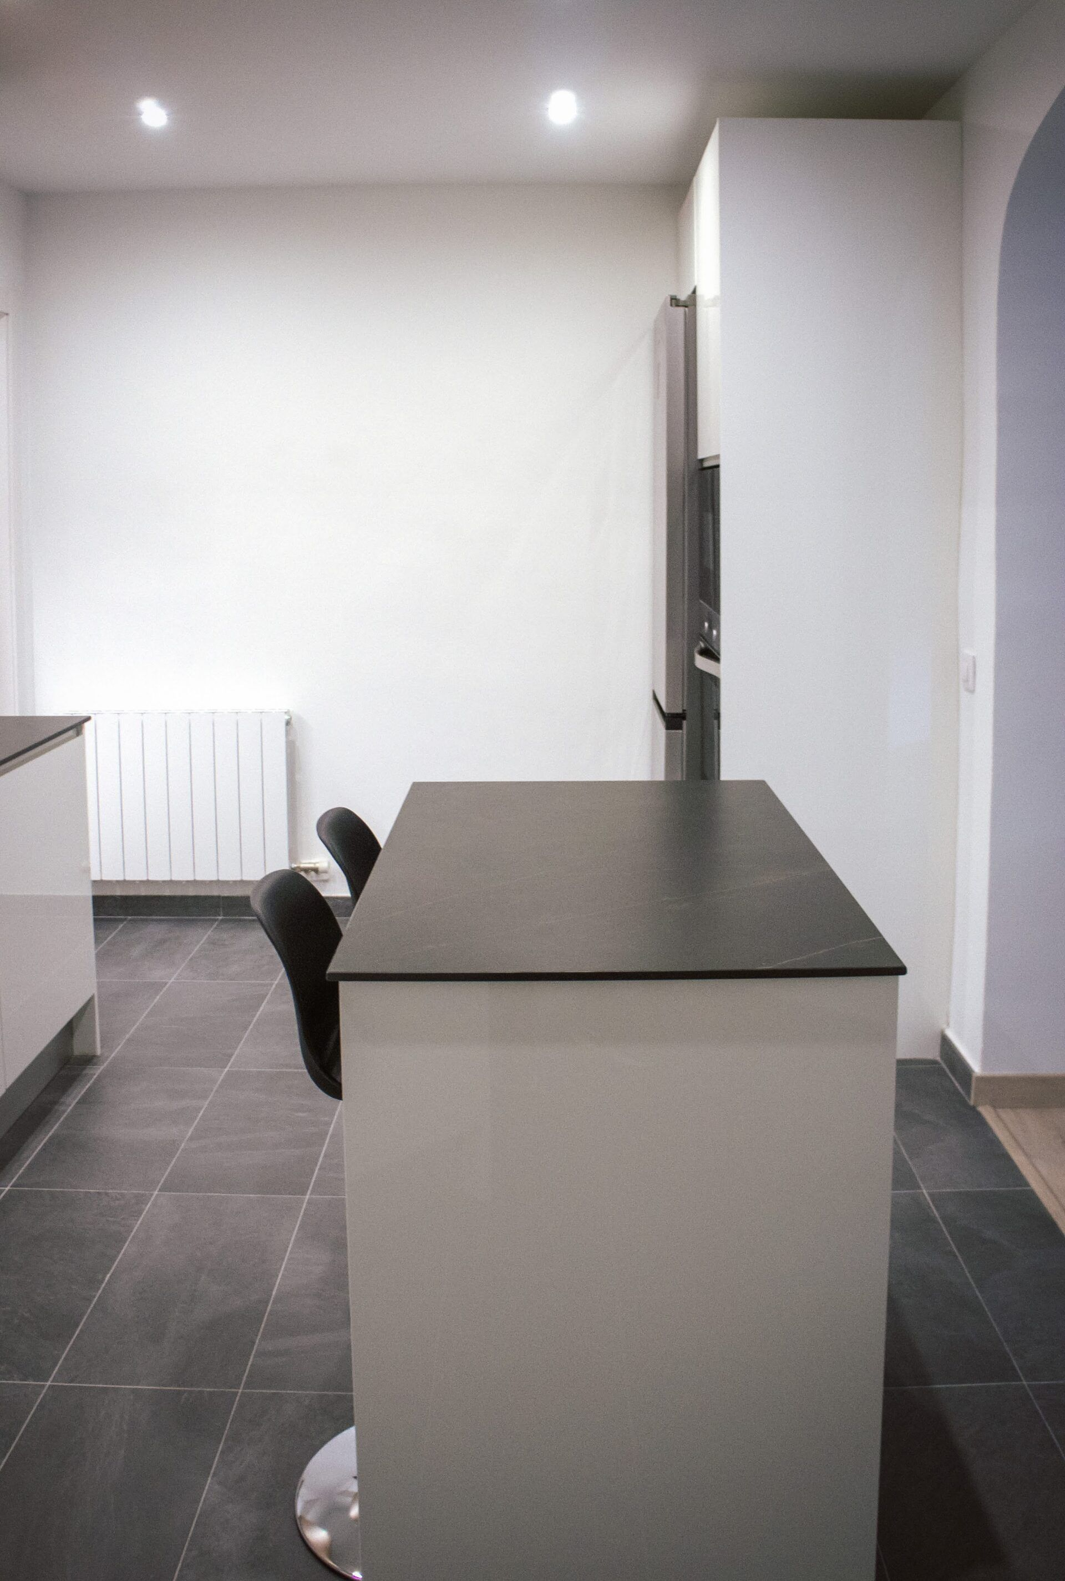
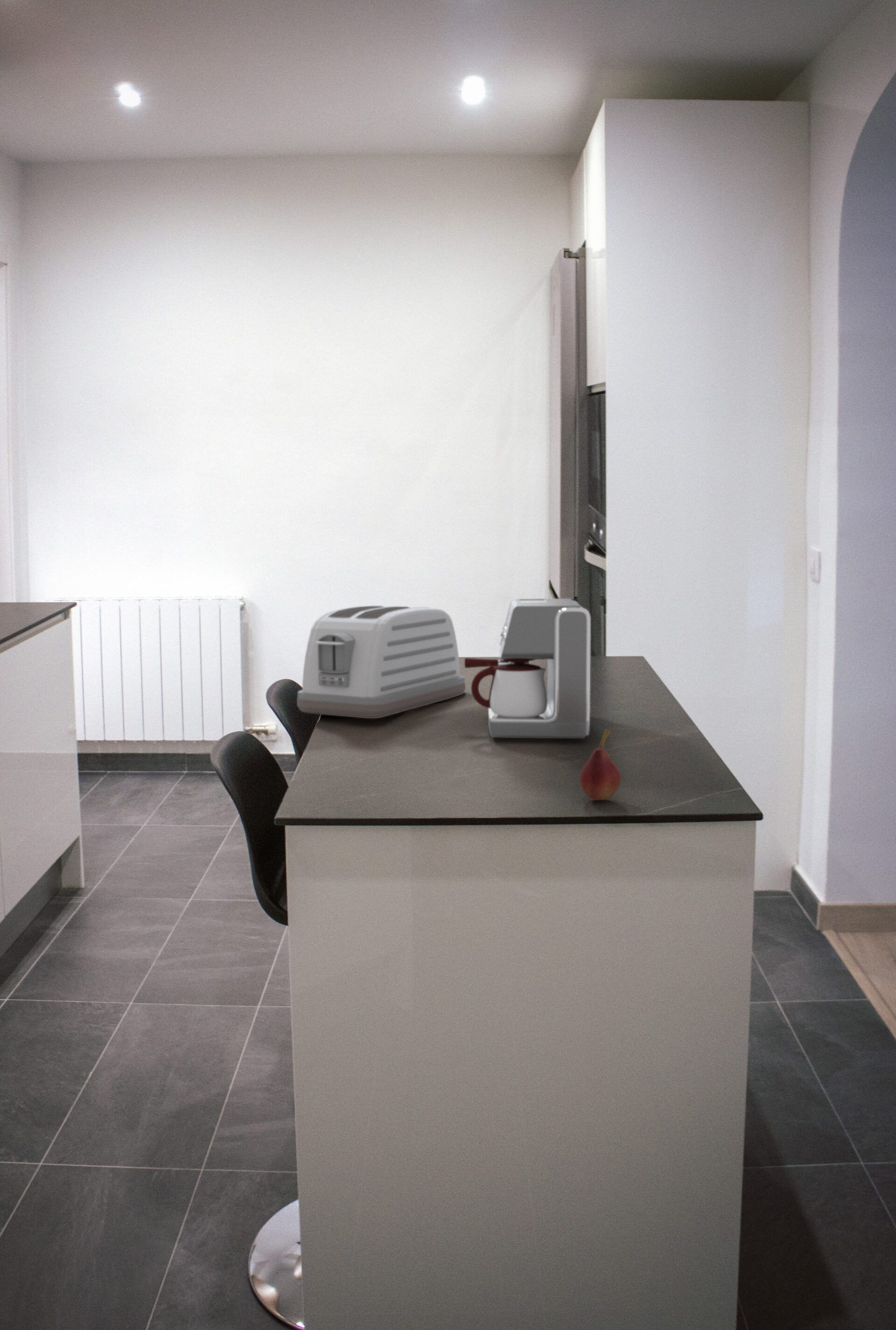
+ fruit [579,728,622,801]
+ coffee maker [464,598,591,739]
+ toaster [296,605,466,719]
